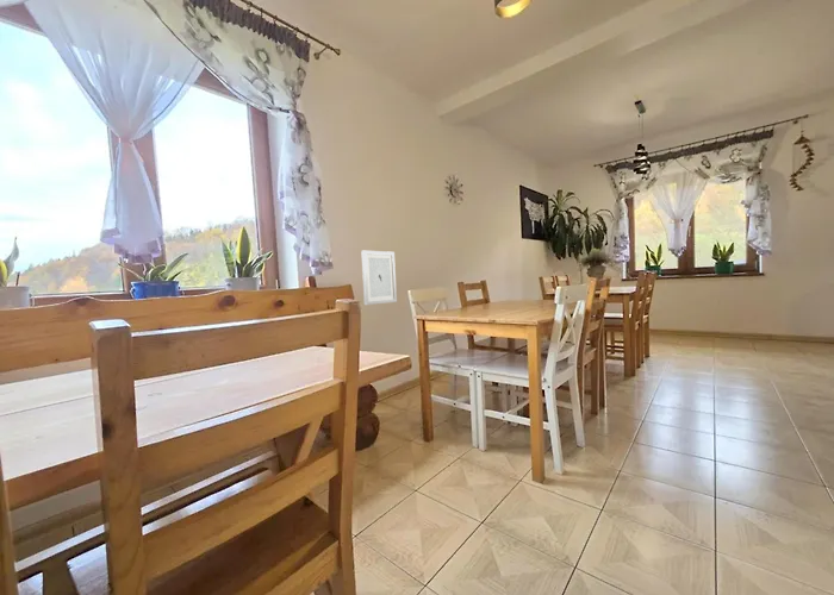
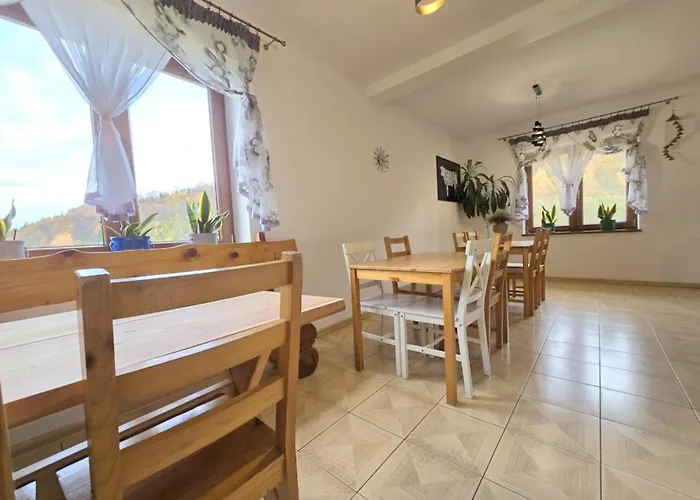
- wall art [360,250,398,306]
